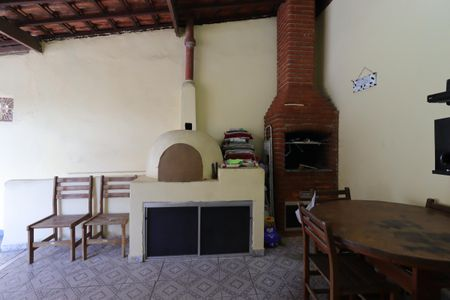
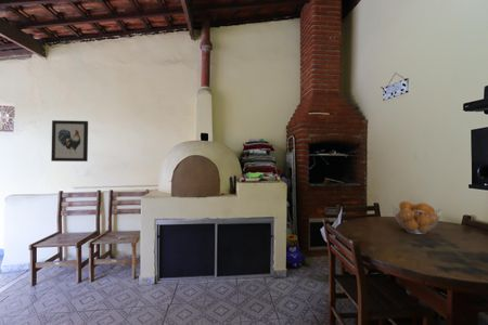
+ fruit basket [390,200,442,235]
+ wall art [50,119,89,162]
